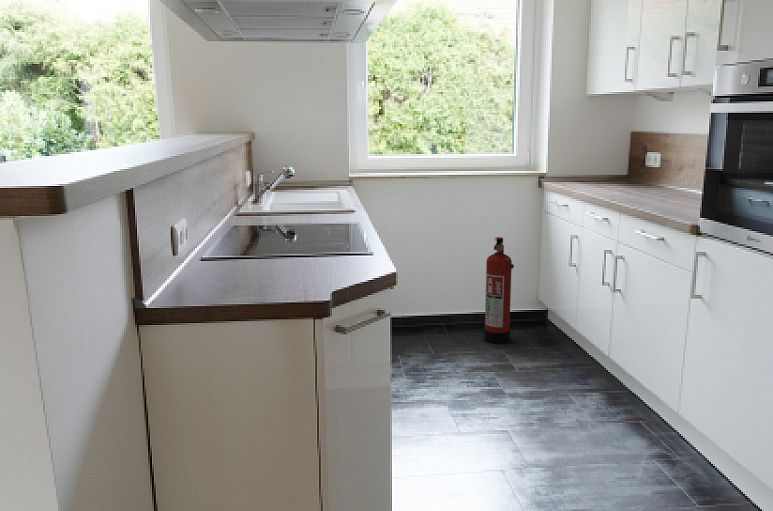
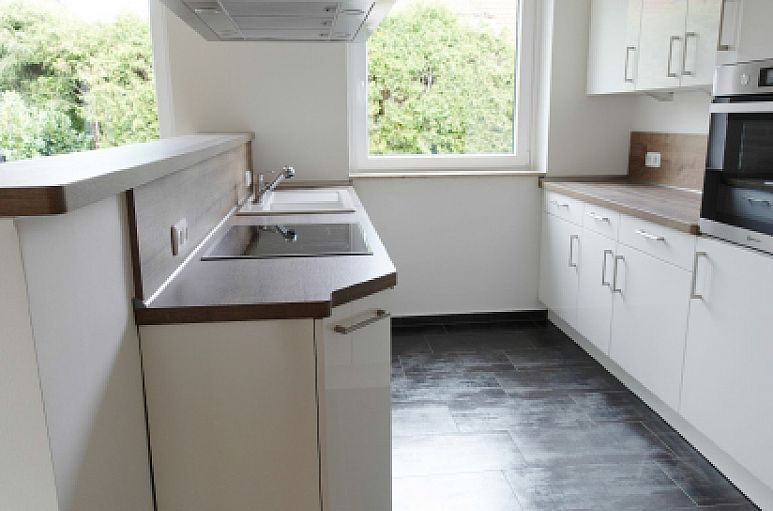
- fire extinguisher [483,236,515,344]
